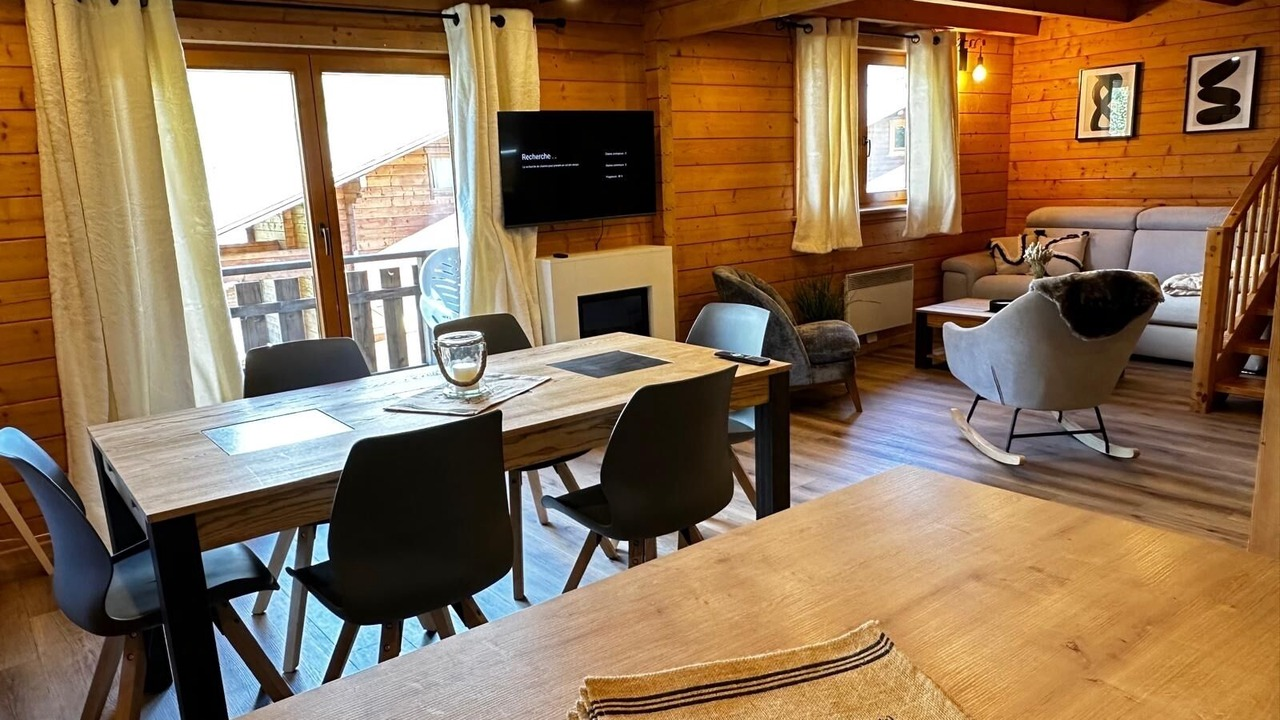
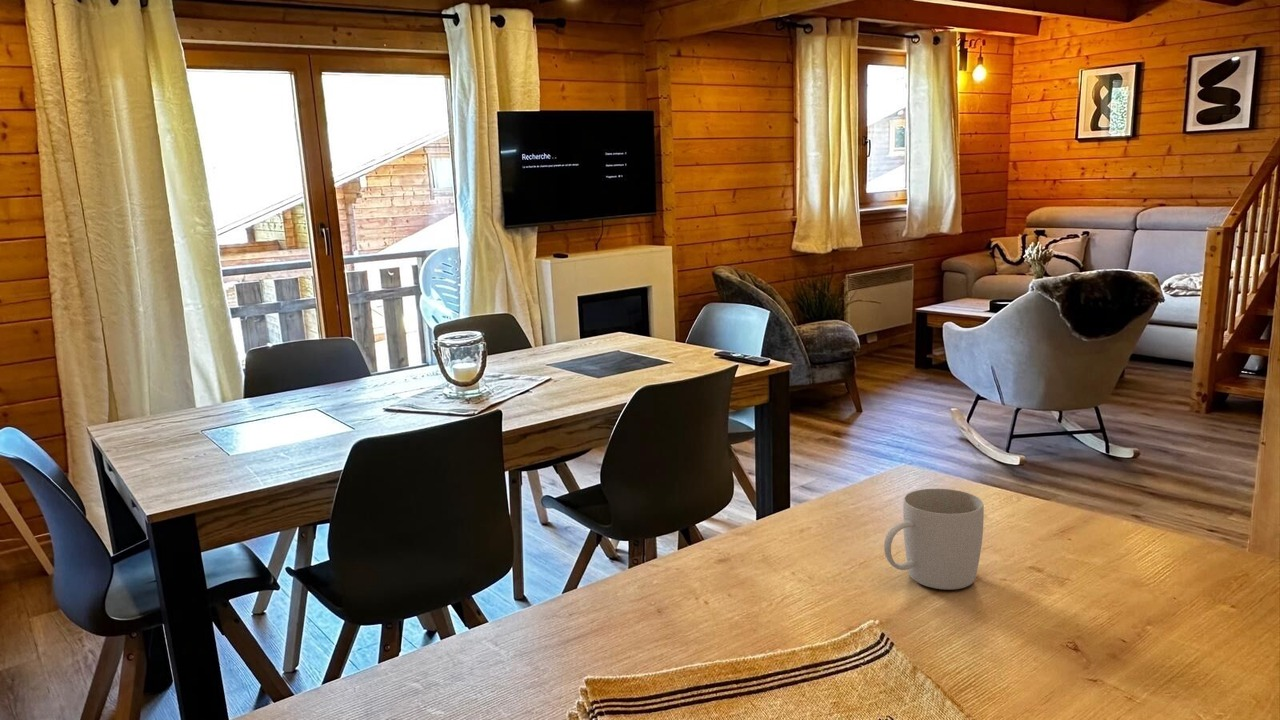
+ mug [883,488,985,591]
